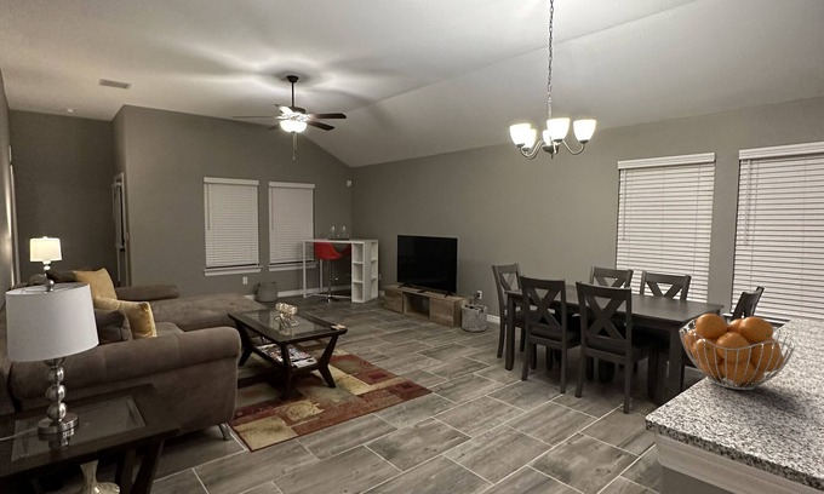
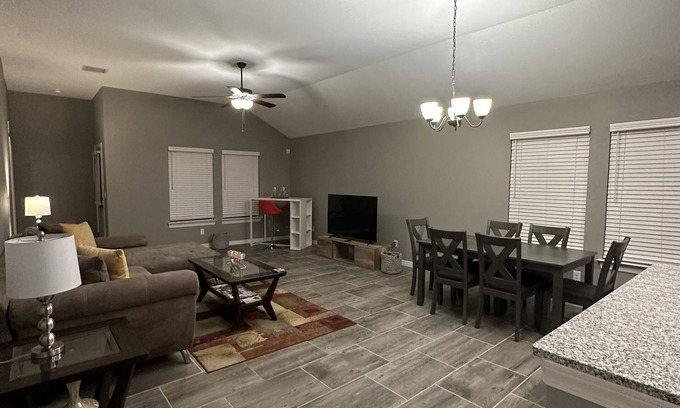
- fruit basket [677,312,796,391]
